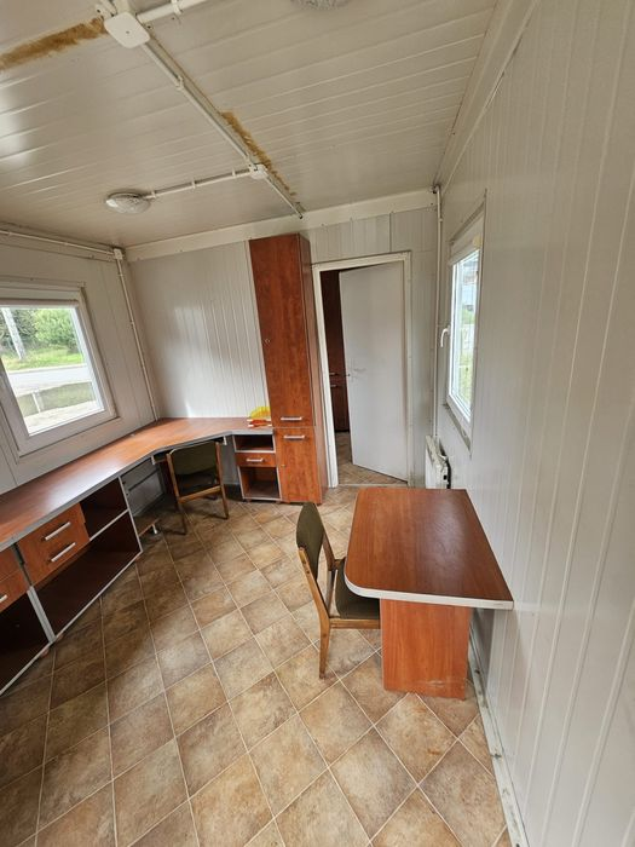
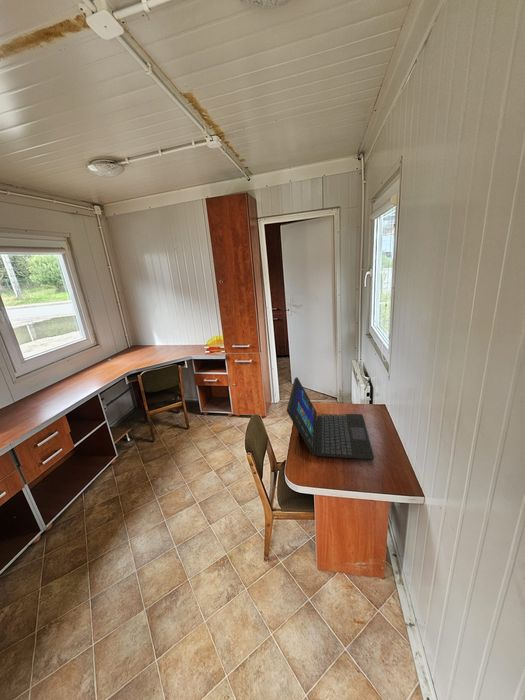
+ laptop [286,376,375,461]
